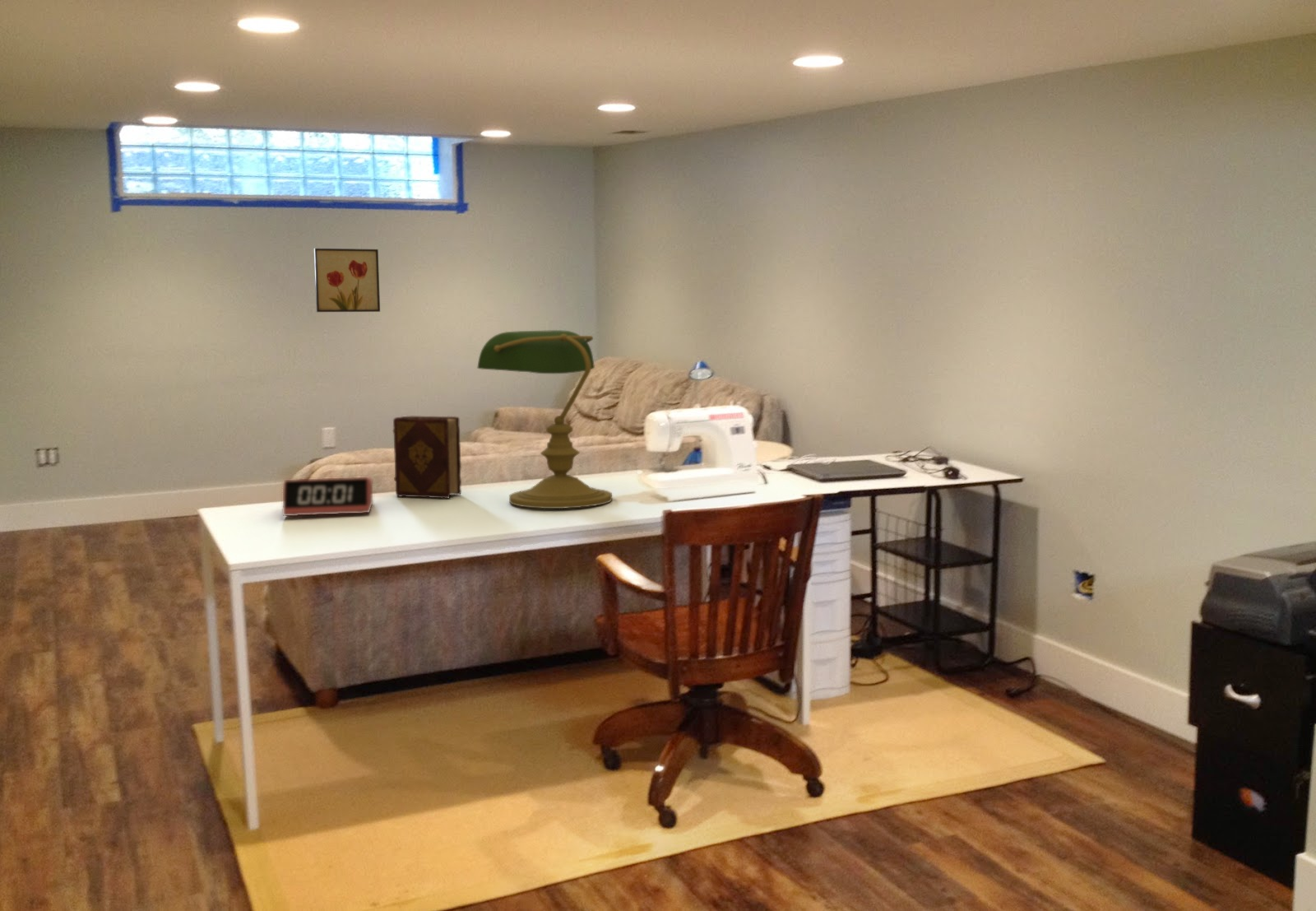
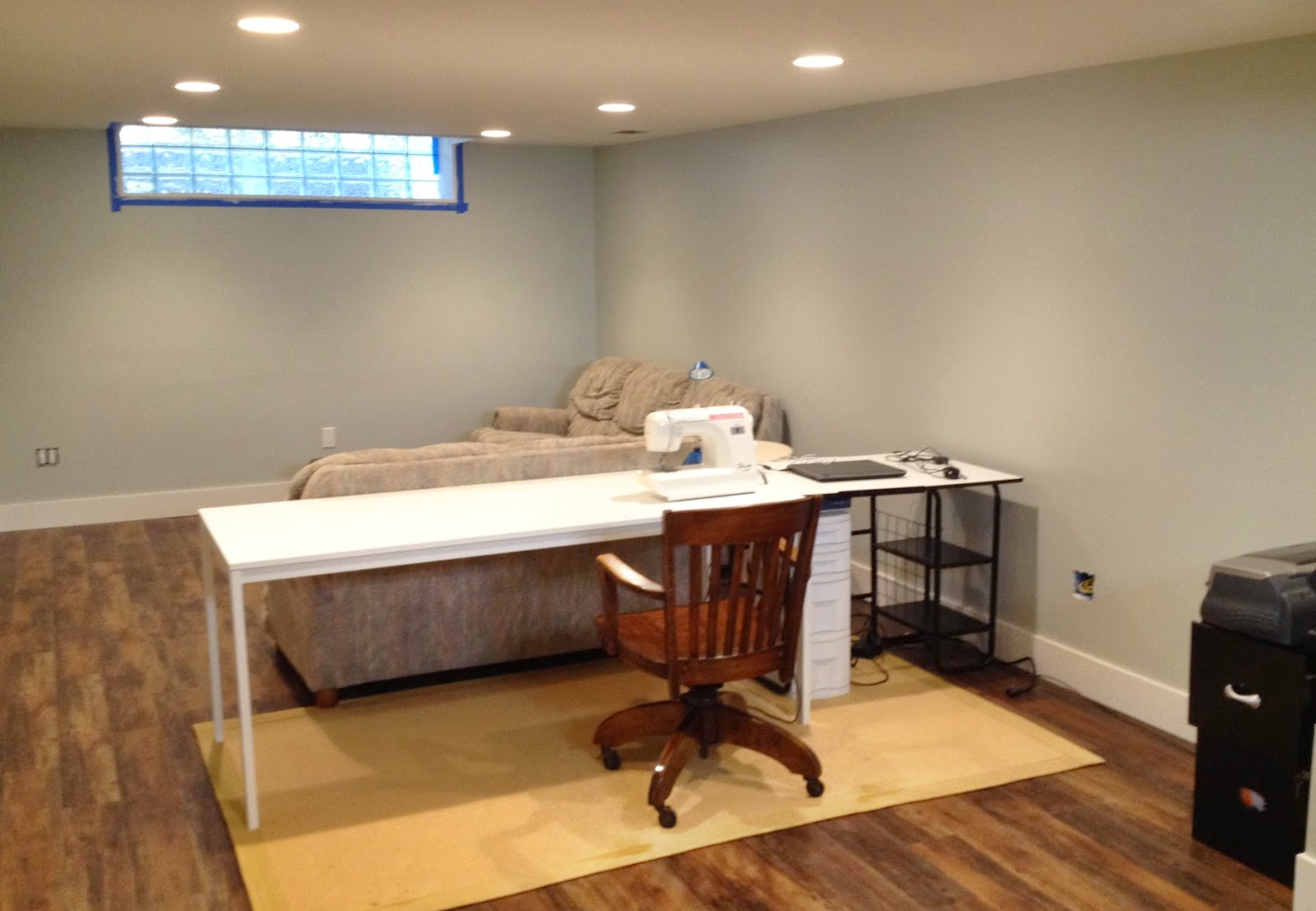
- diary [392,416,462,499]
- alarm clock [282,476,373,517]
- desk lamp [476,329,613,509]
- wall art [313,248,381,313]
